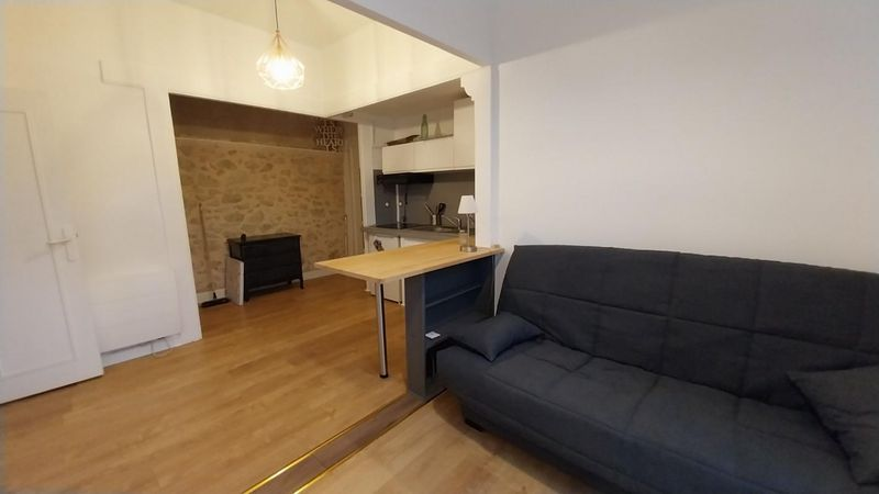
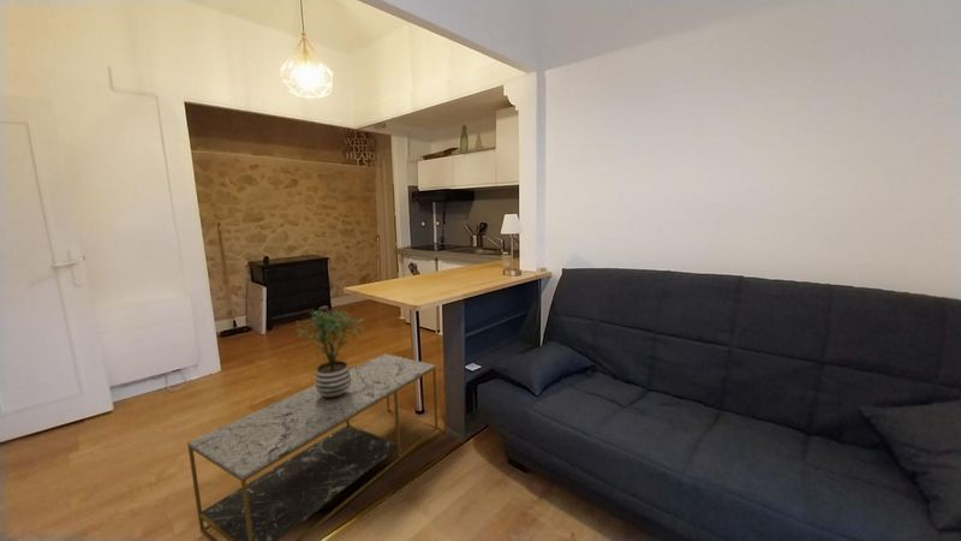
+ potted plant [294,308,366,402]
+ coffee table [186,352,438,541]
